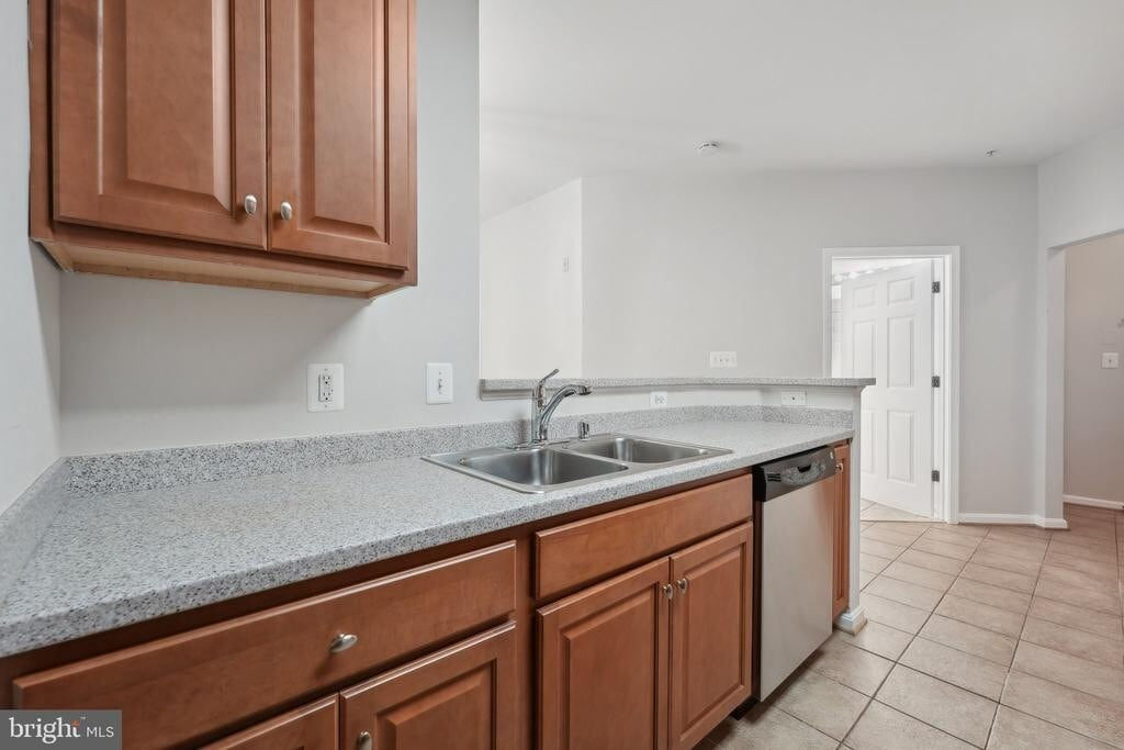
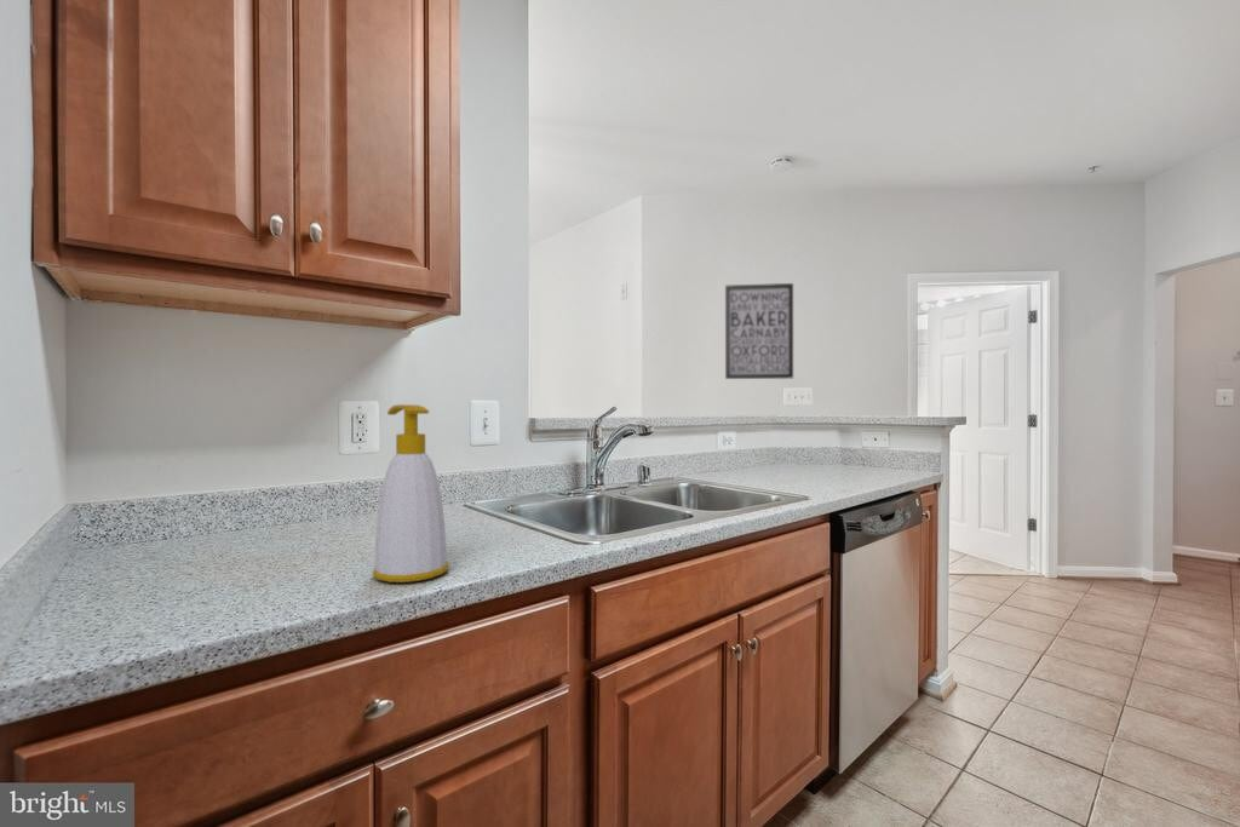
+ soap bottle [371,403,449,584]
+ wall art [724,282,794,380]
